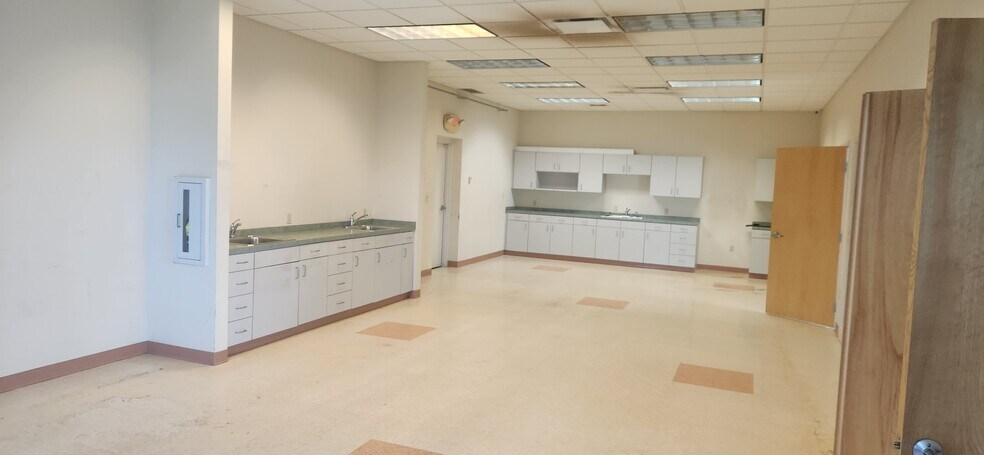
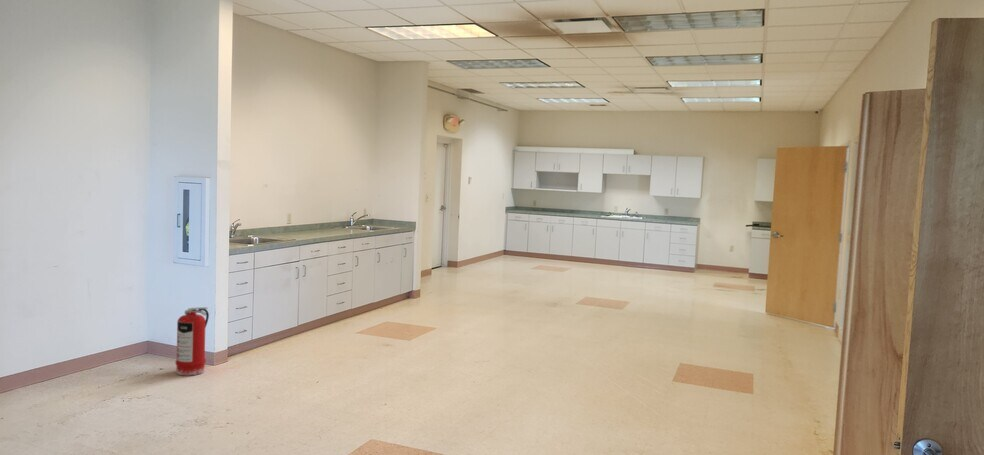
+ fire extinguisher [175,306,210,377]
